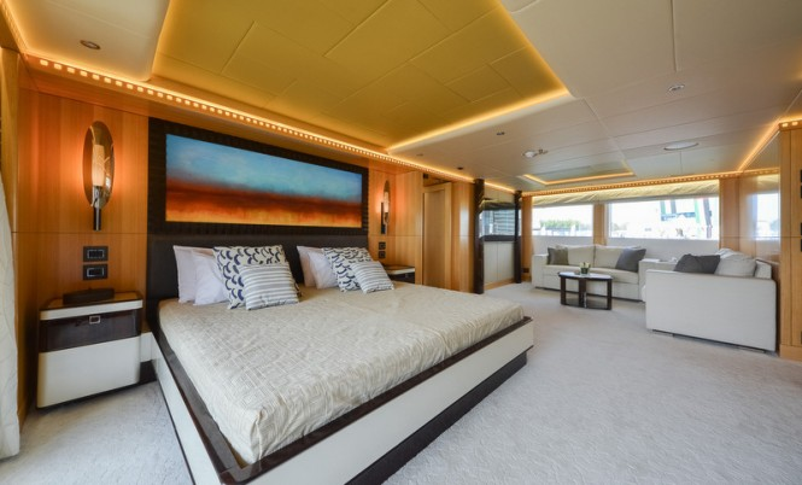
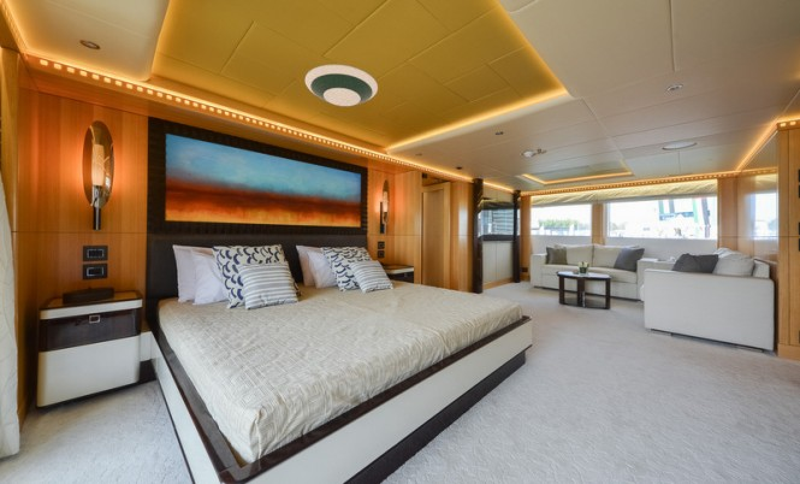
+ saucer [304,64,379,107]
